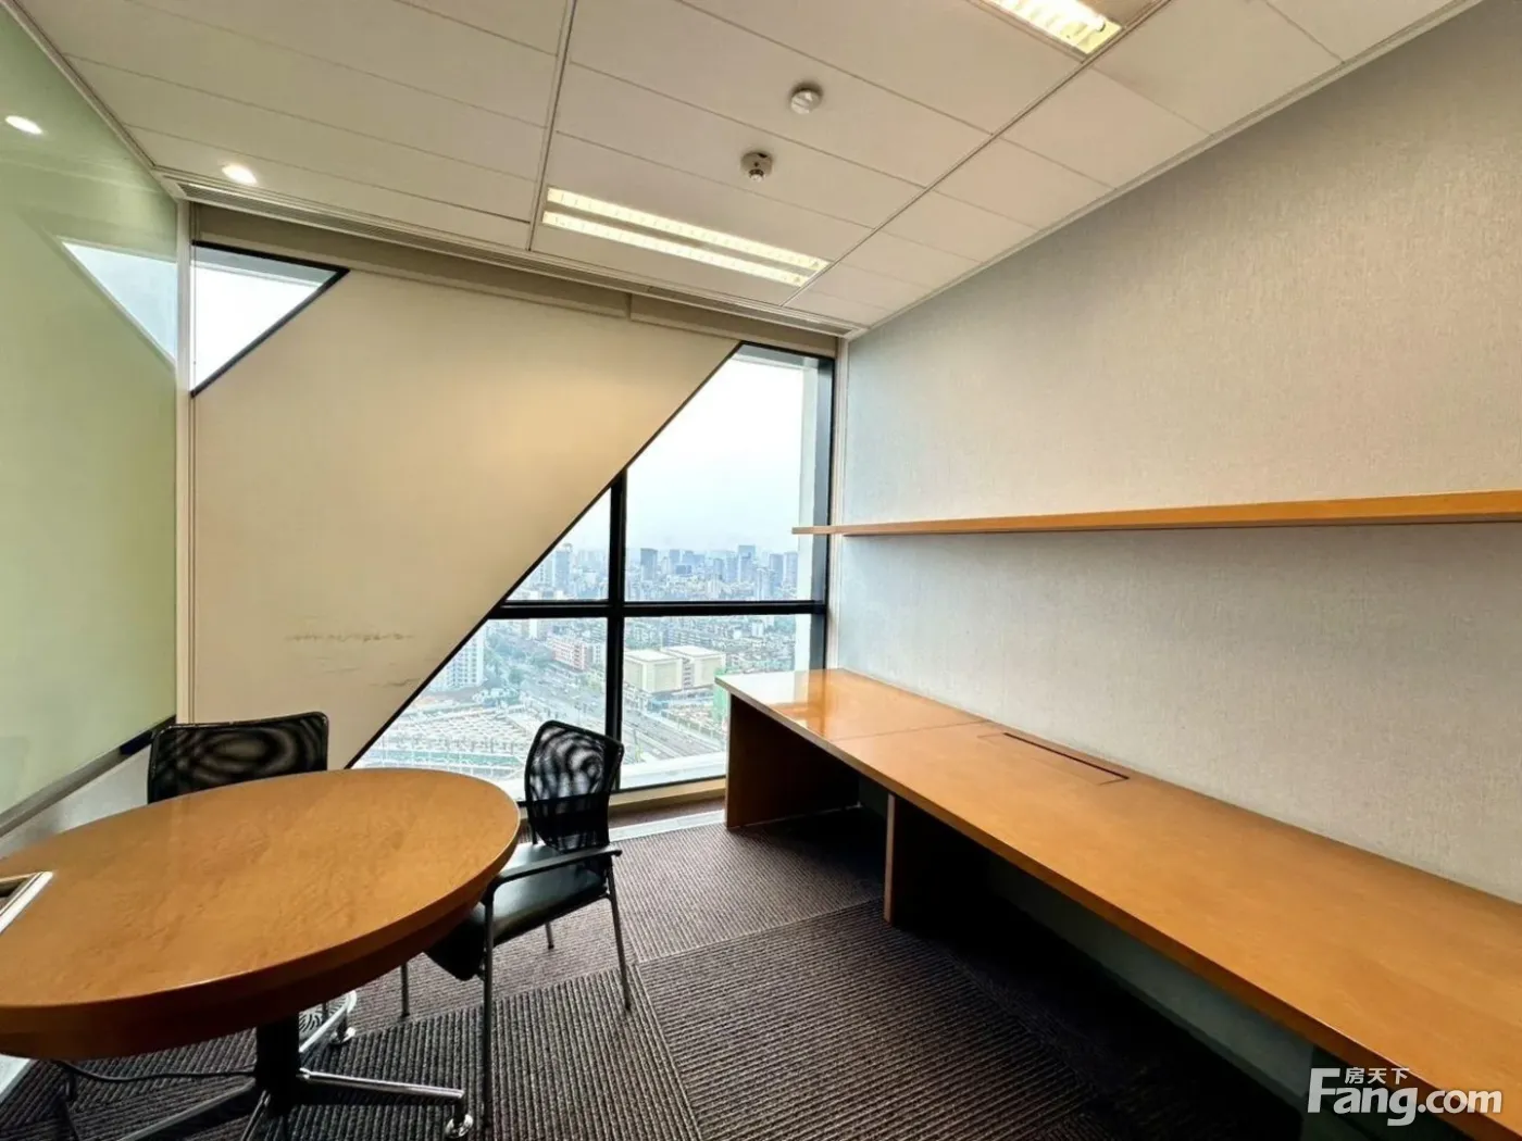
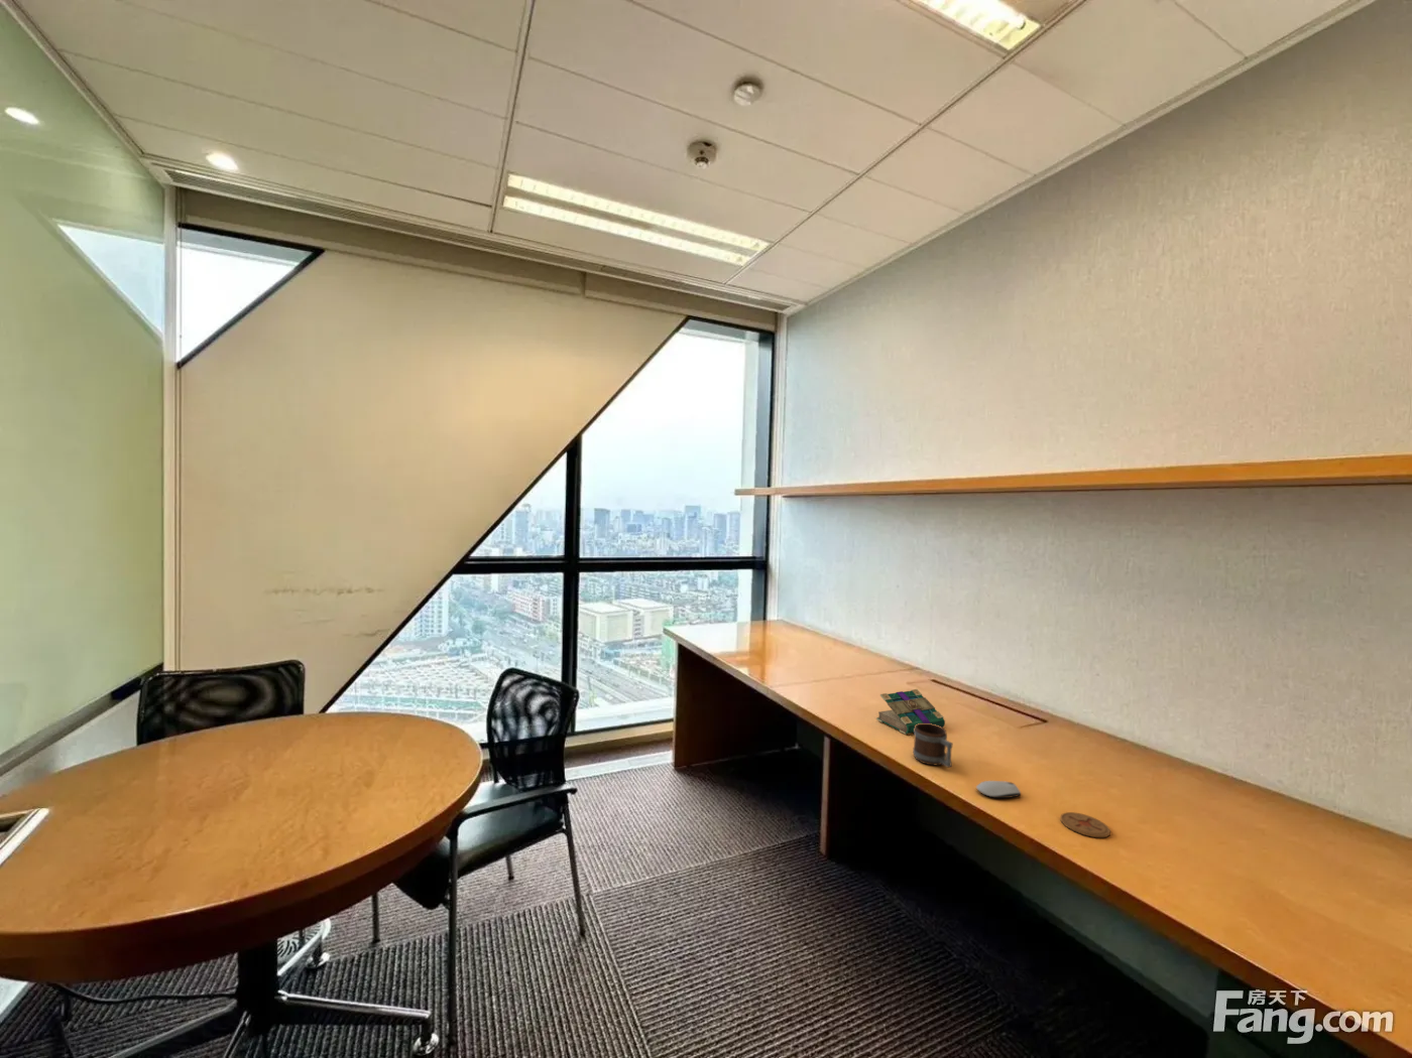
+ mug [912,723,953,768]
+ book [875,688,946,736]
+ coaster [1060,811,1112,838]
+ computer mouse [975,780,1022,799]
